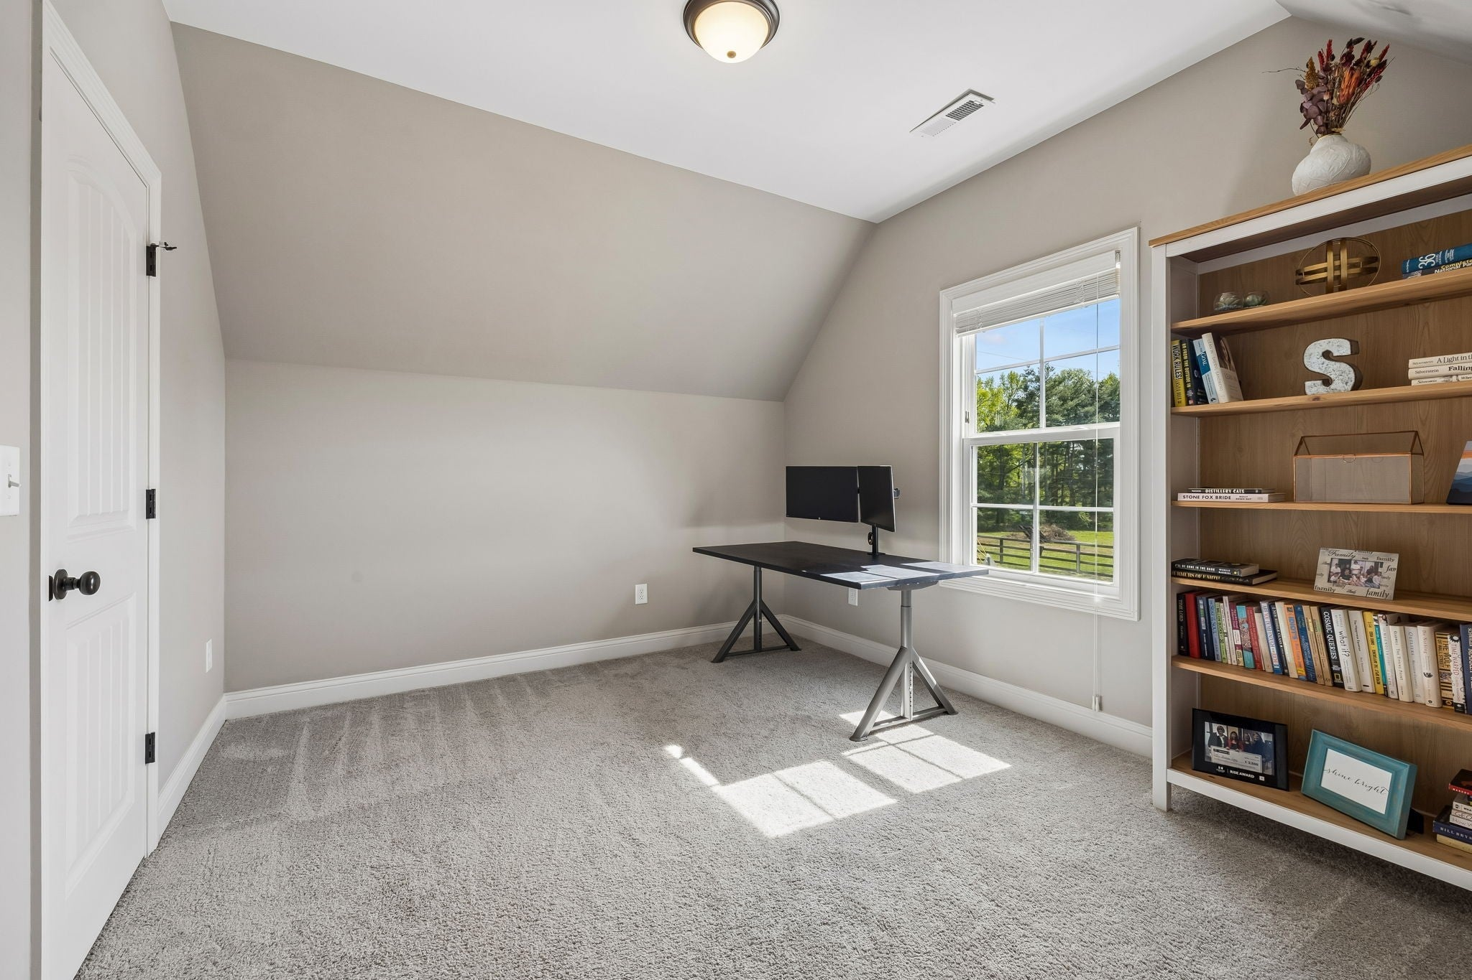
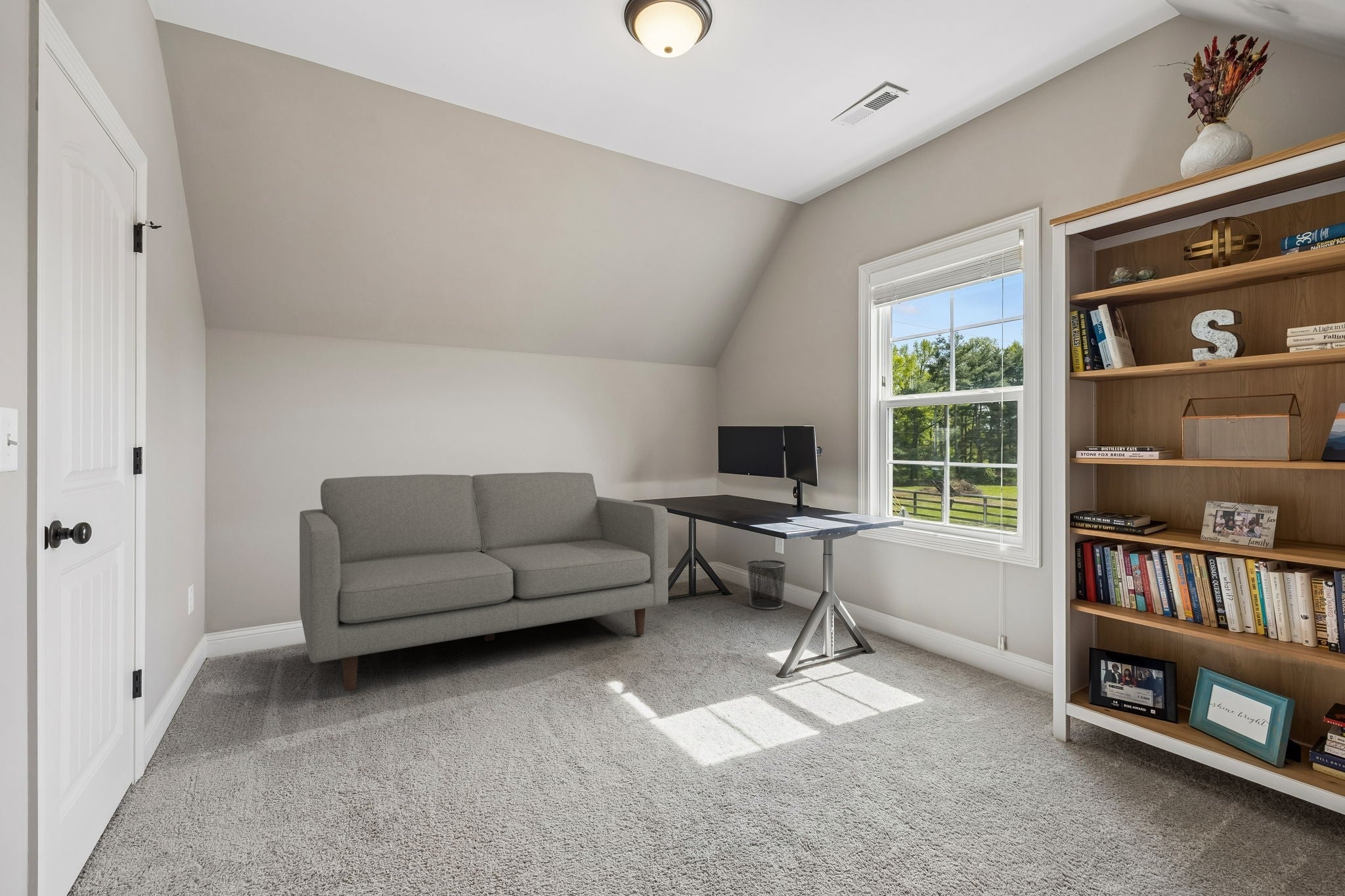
+ waste bin [746,559,787,610]
+ sofa [299,471,669,691]
